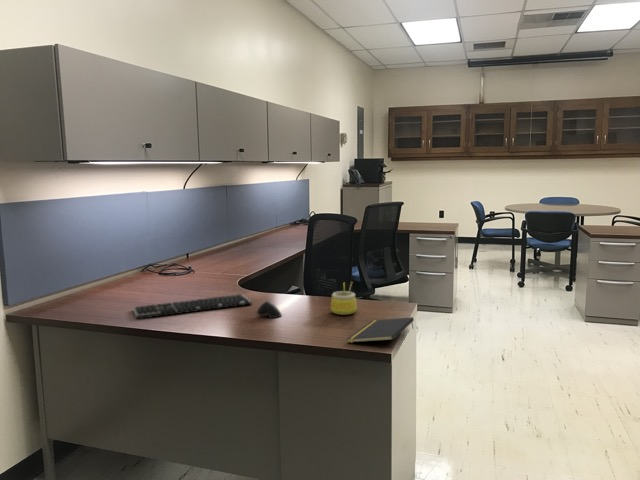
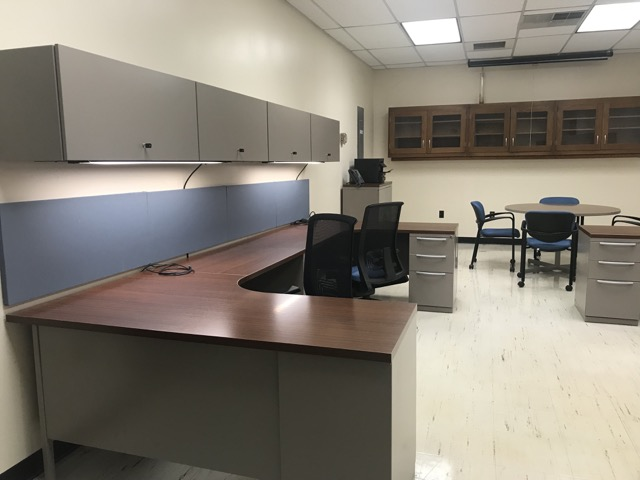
- mug [330,281,358,316]
- notepad [346,316,415,344]
- keyboard [132,293,253,320]
- computer mouse [256,300,283,319]
